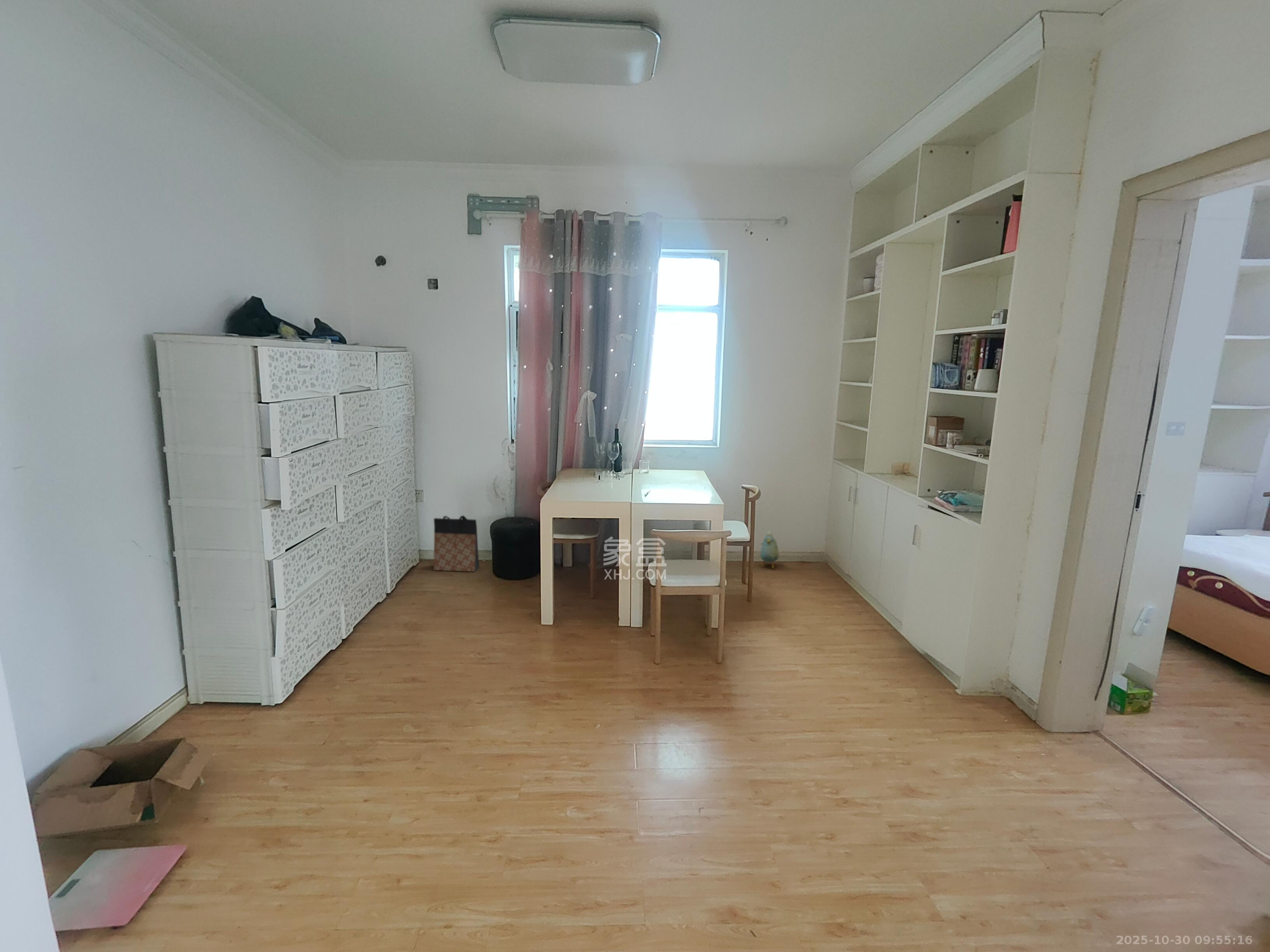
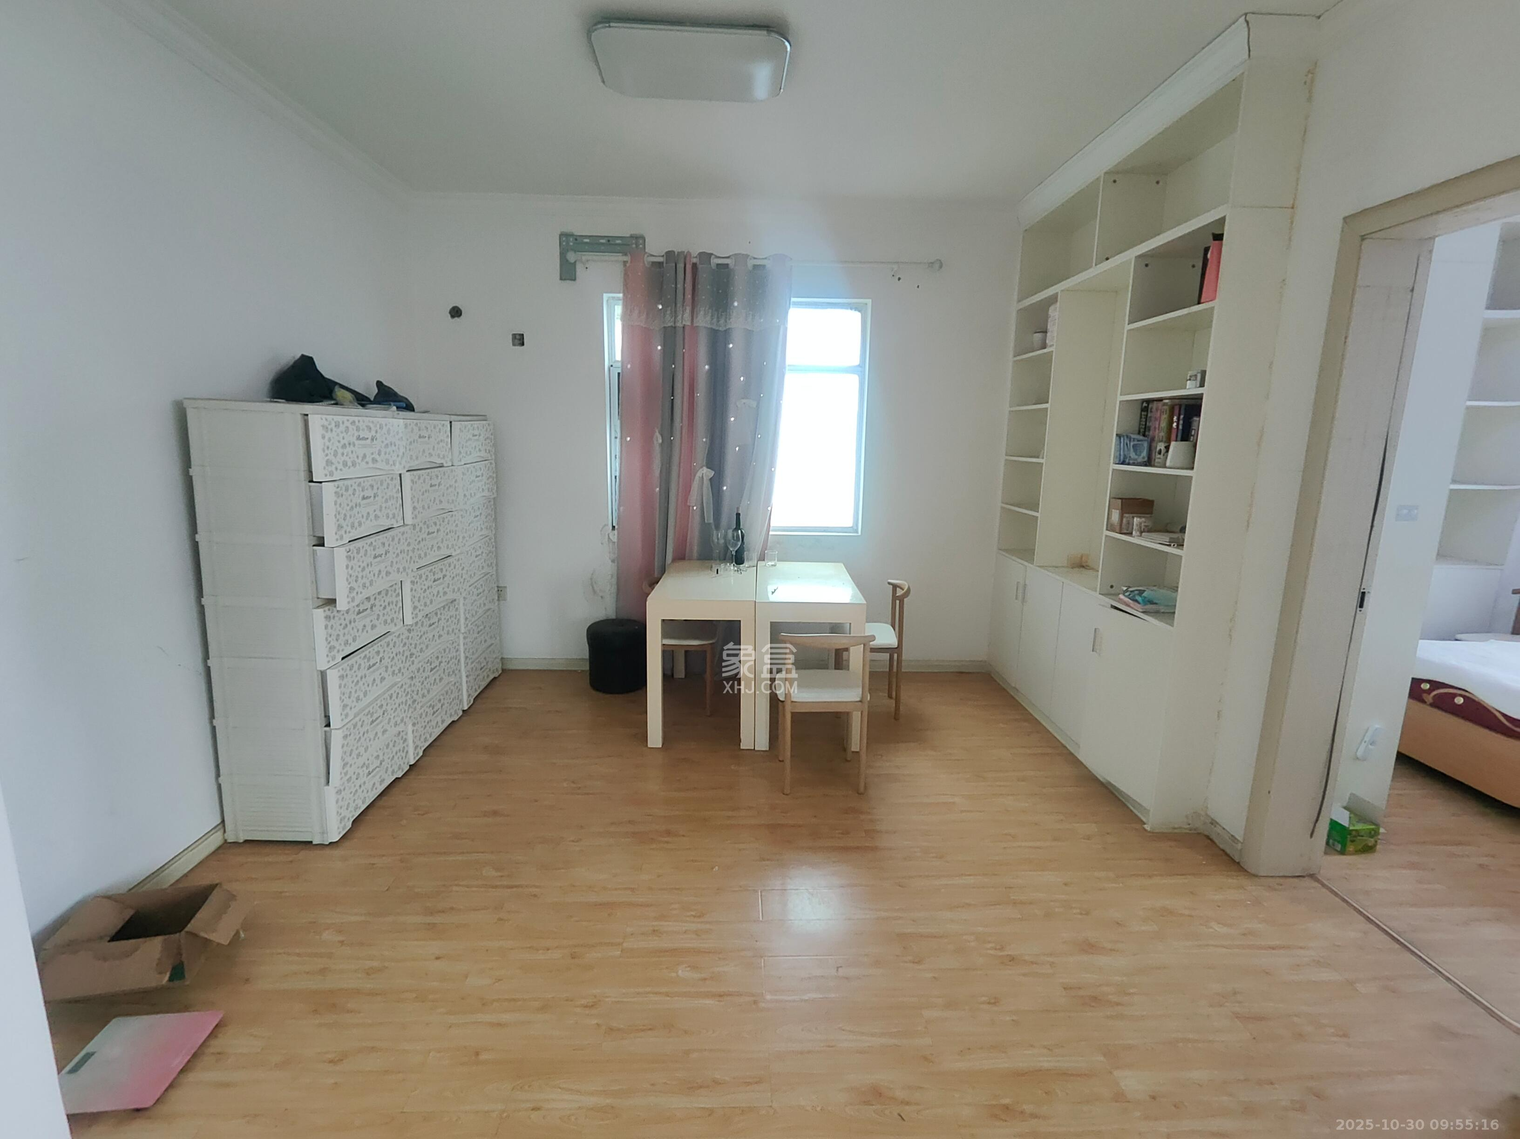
- bag [433,515,480,572]
- plush toy [760,526,779,569]
